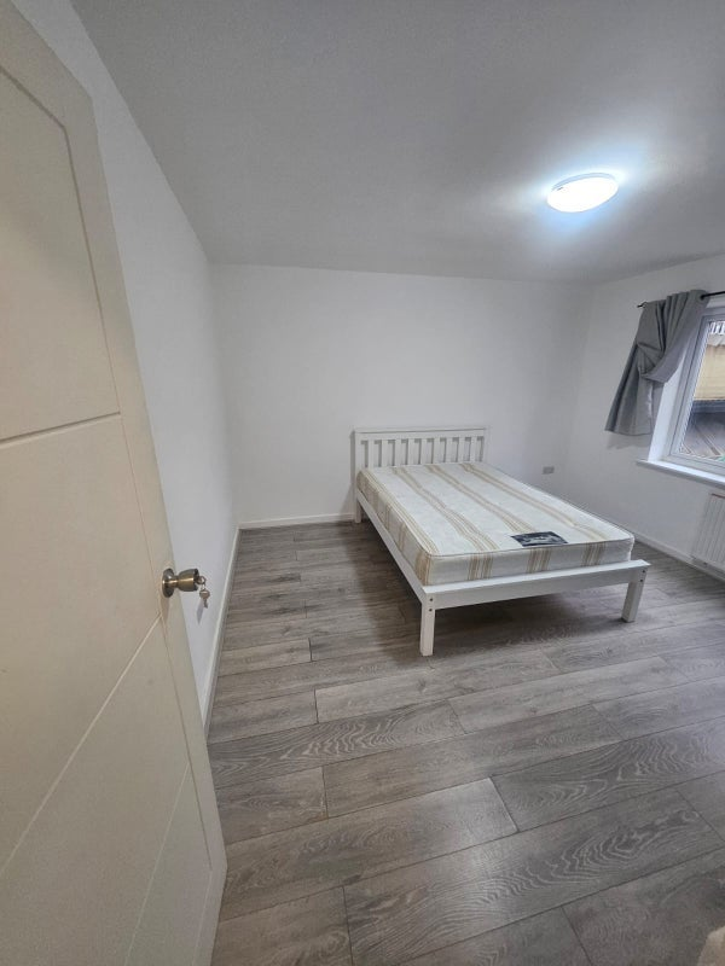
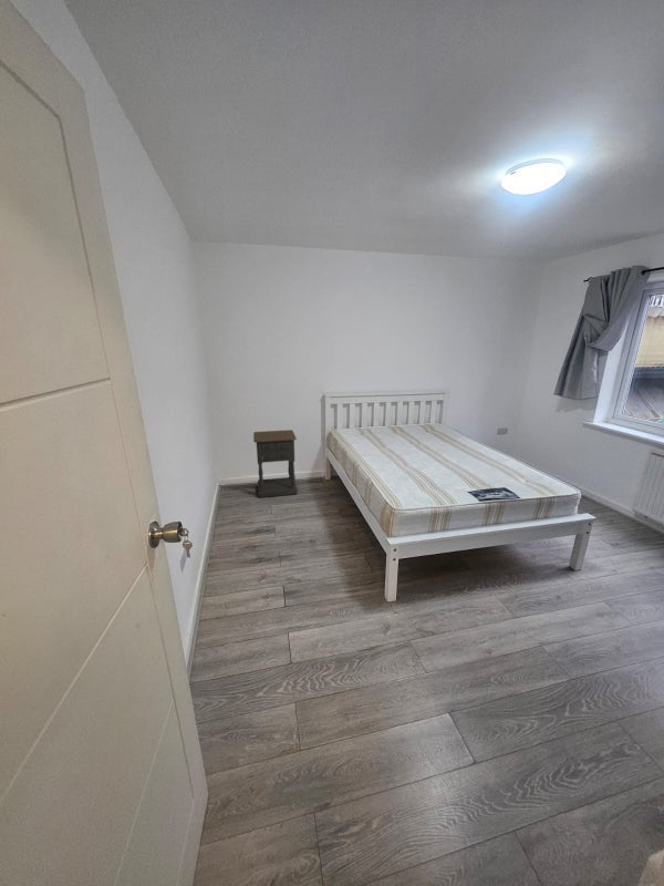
+ nightstand [252,429,299,498]
